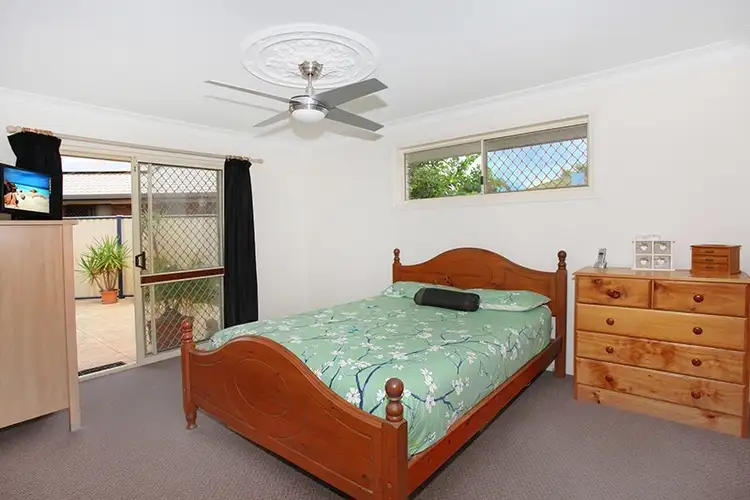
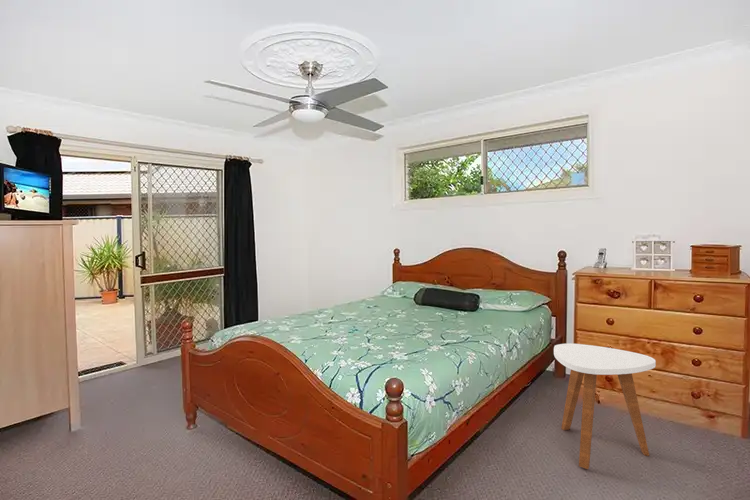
+ side table [553,343,657,470]
